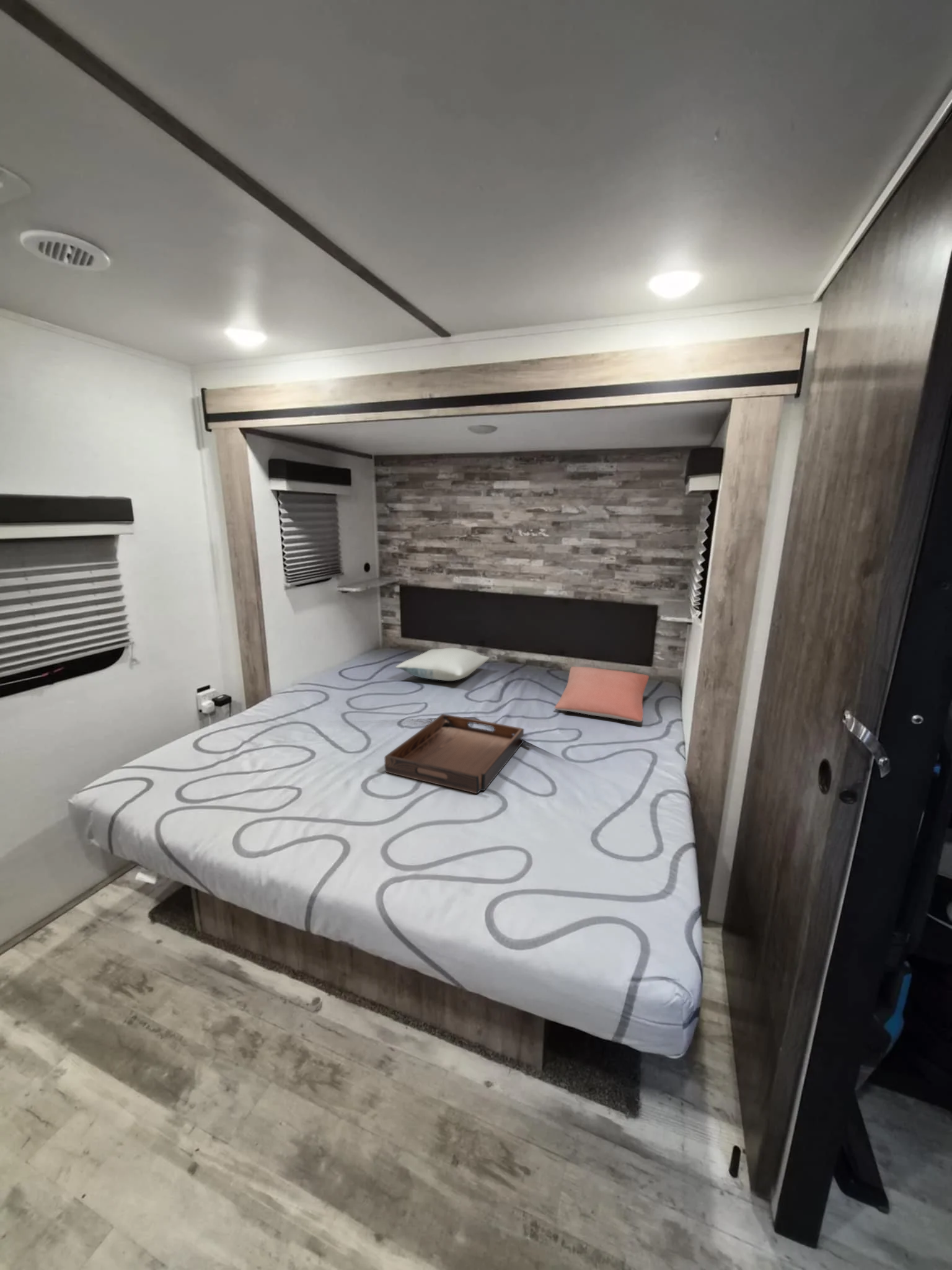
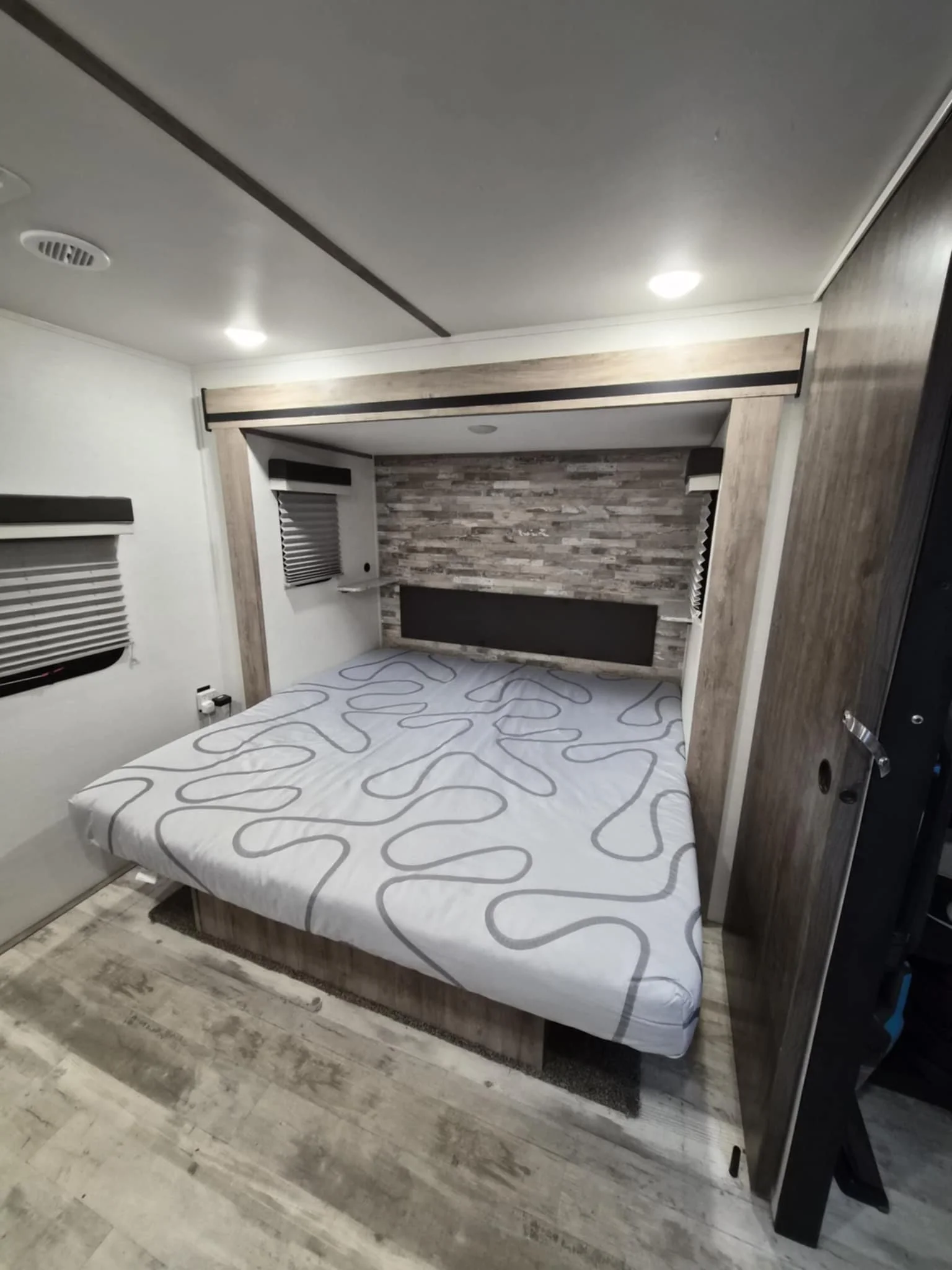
- serving tray [384,713,524,794]
- pillow [554,666,650,722]
- pillow [394,647,490,682]
